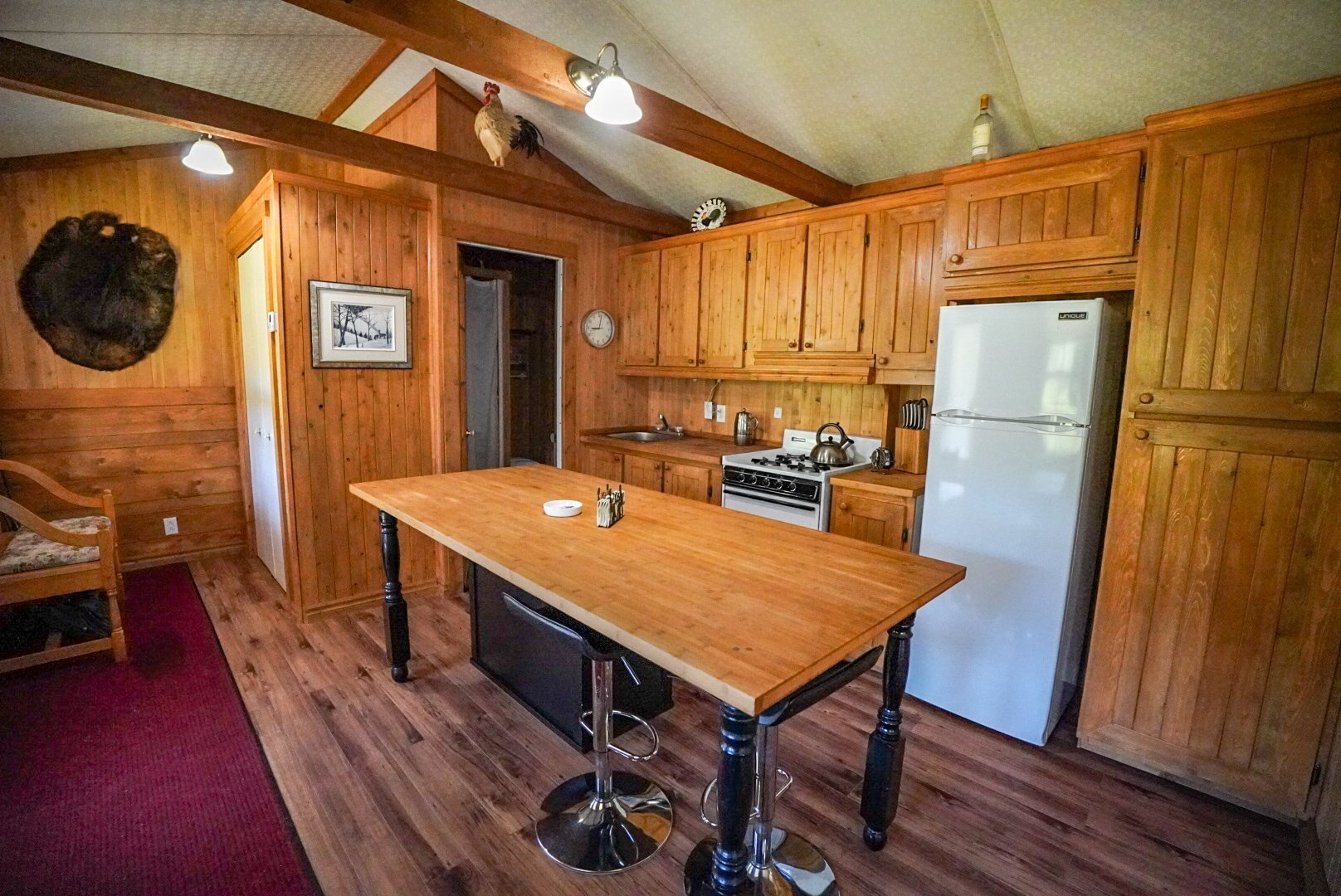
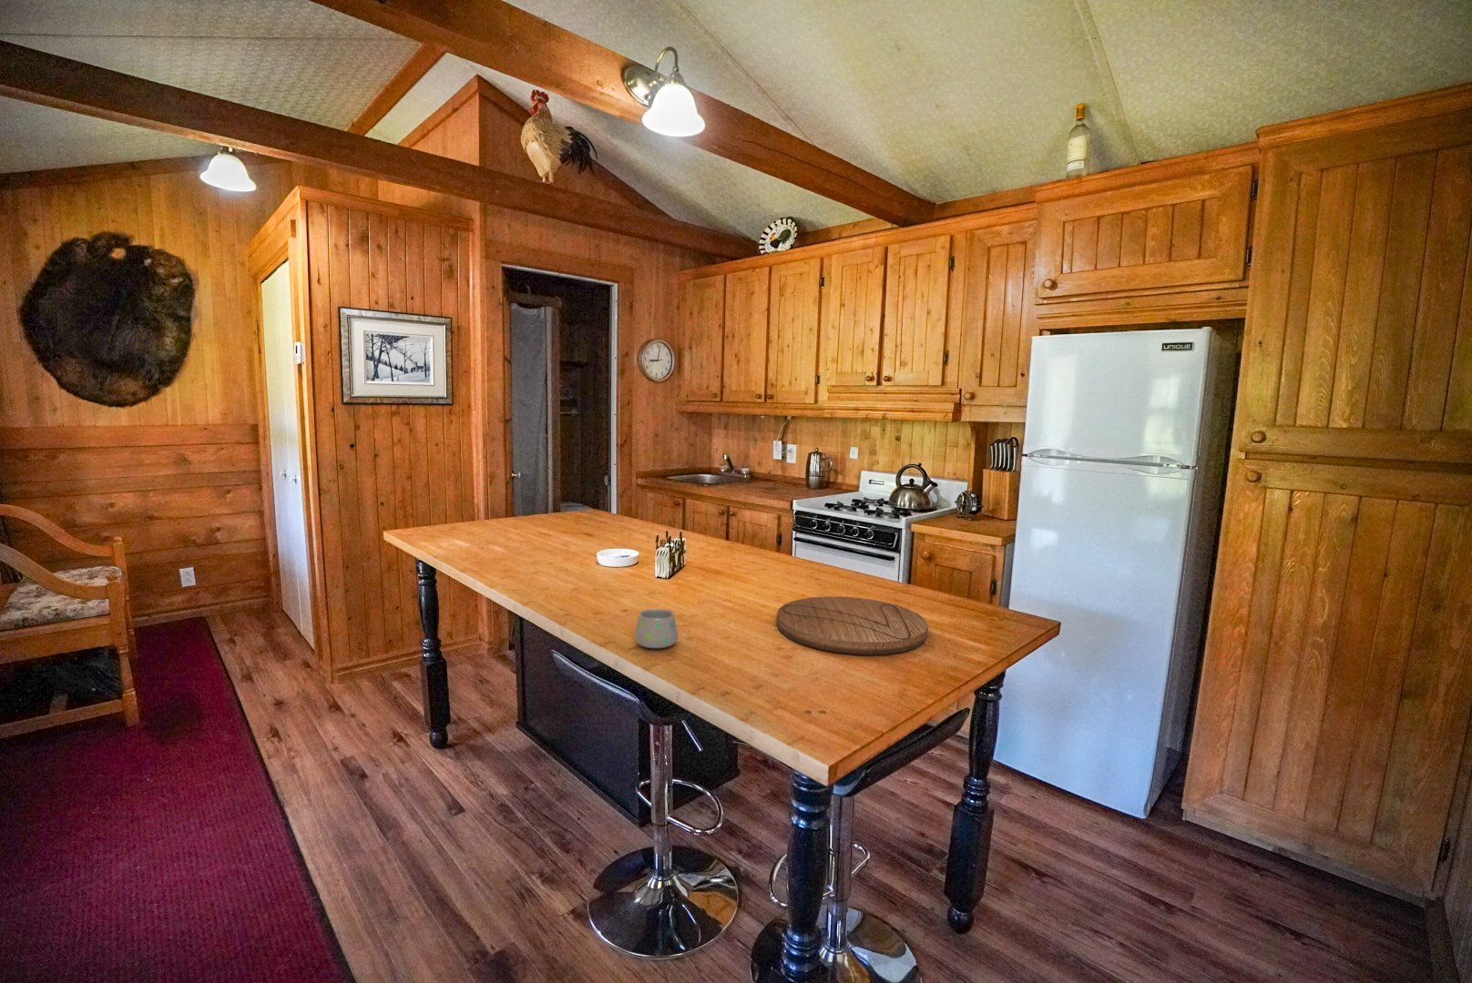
+ mug [634,608,678,649]
+ cutting board [775,596,929,655]
